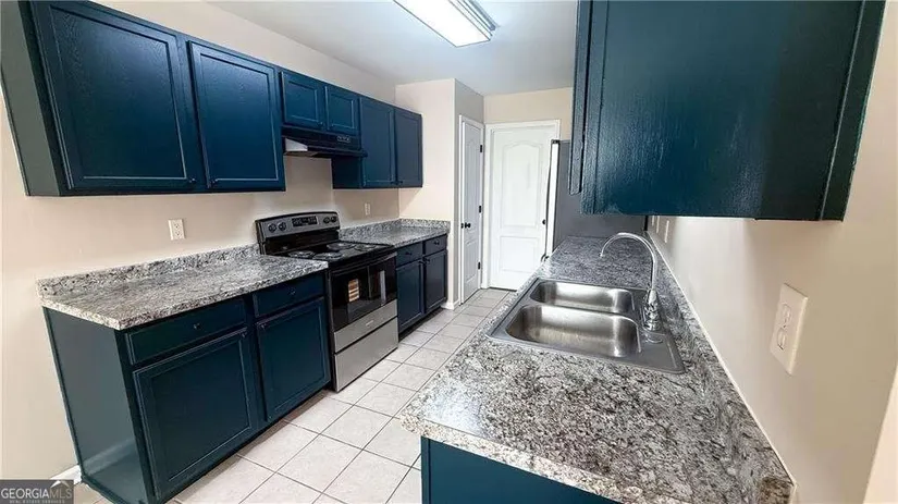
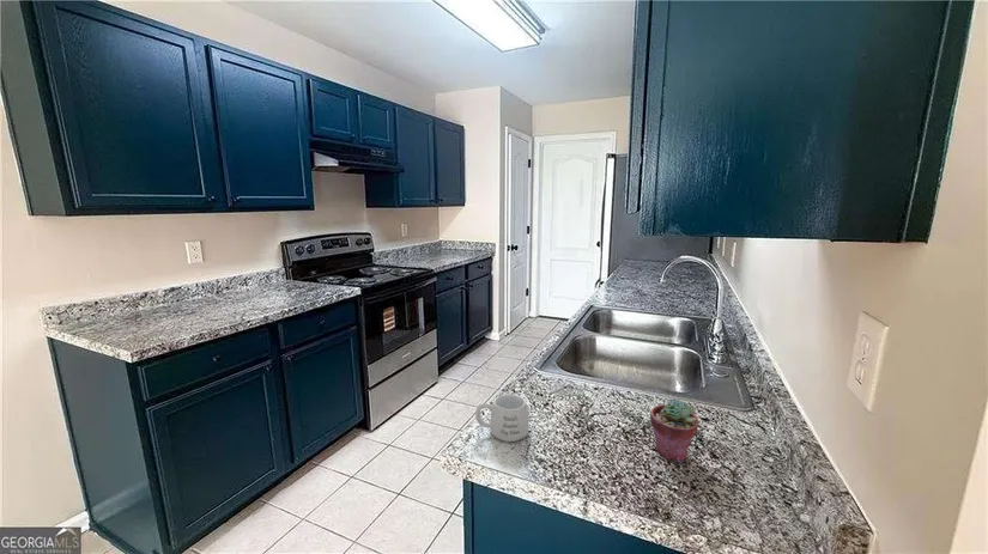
+ potted succulent [649,398,701,463]
+ mug [474,394,531,443]
